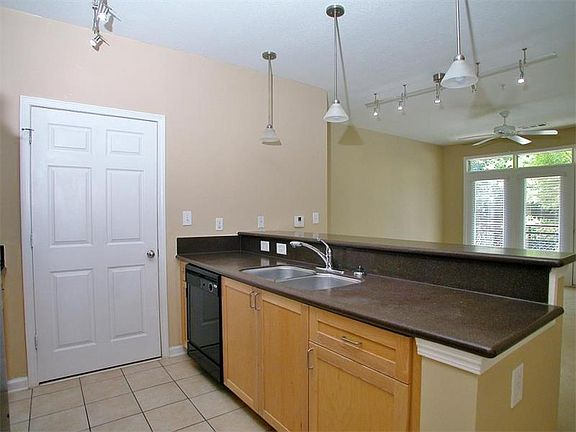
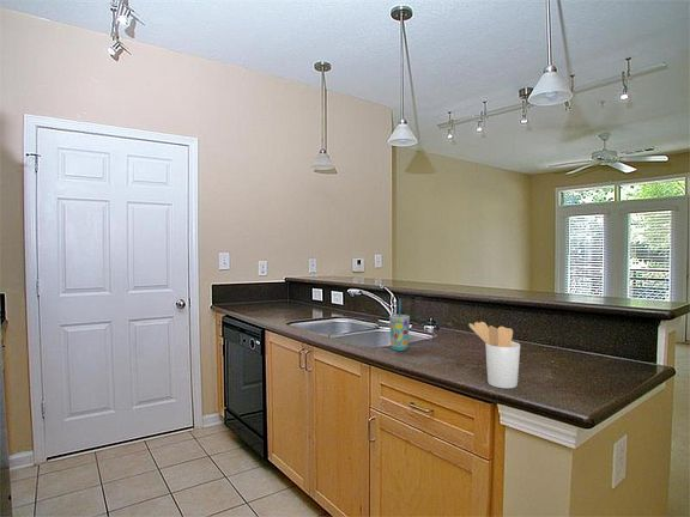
+ cup [388,299,411,352]
+ utensil holder [468,321,521,389]
